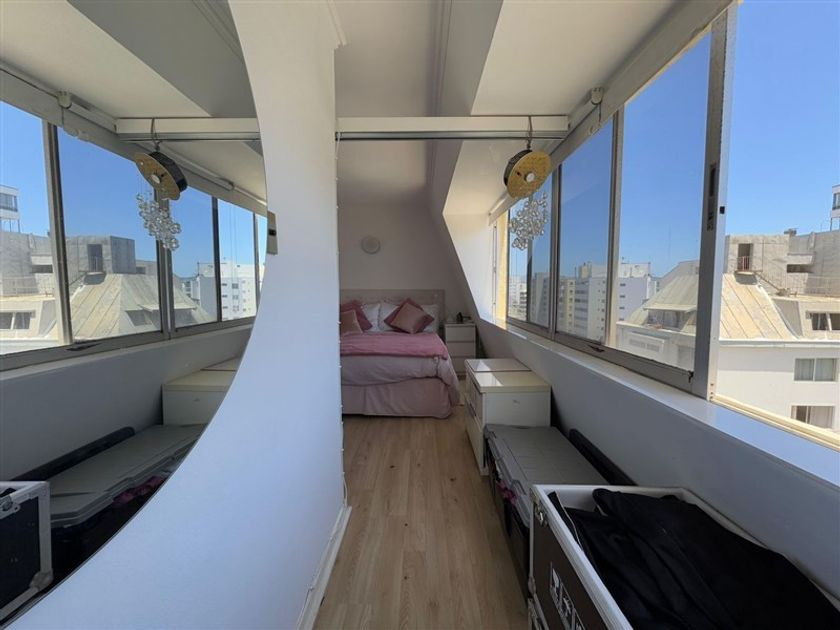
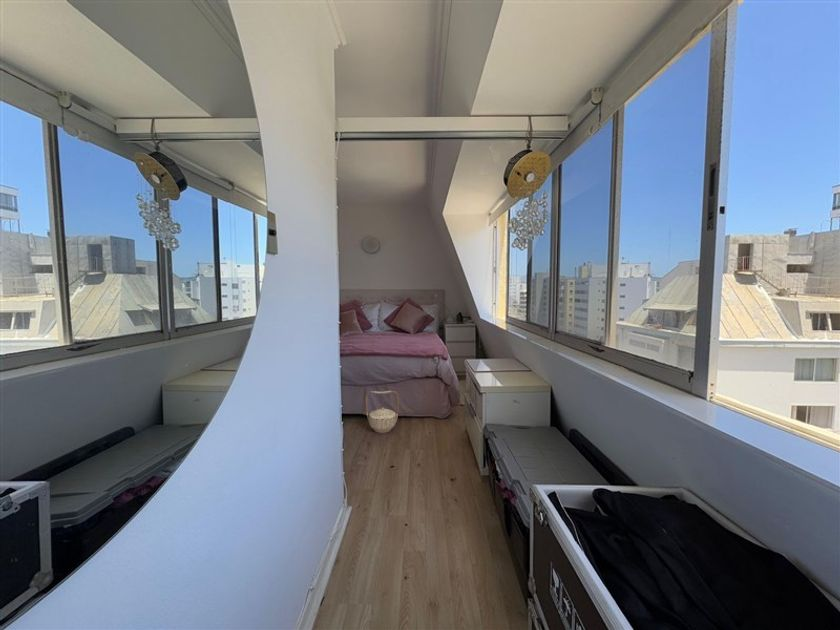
+ basket [365,390,400,434]
